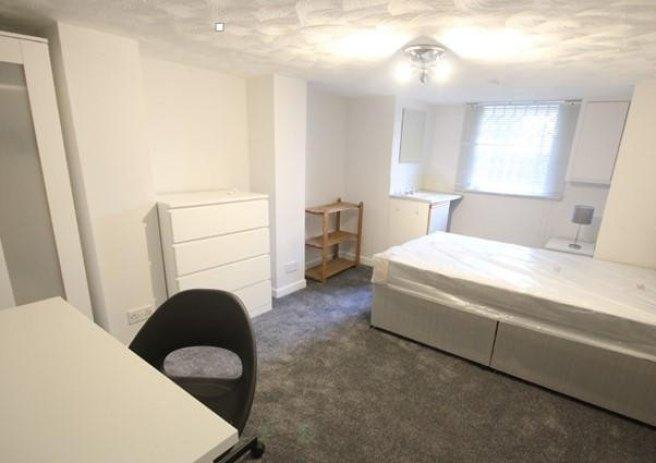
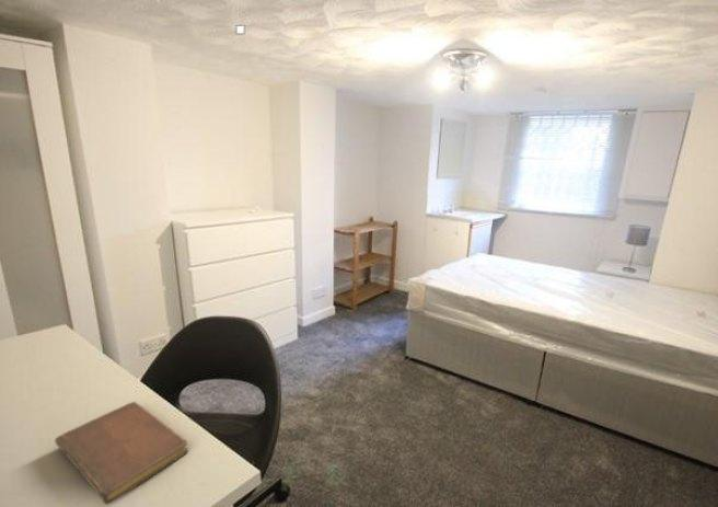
+ notebook [54,401,189,505]
